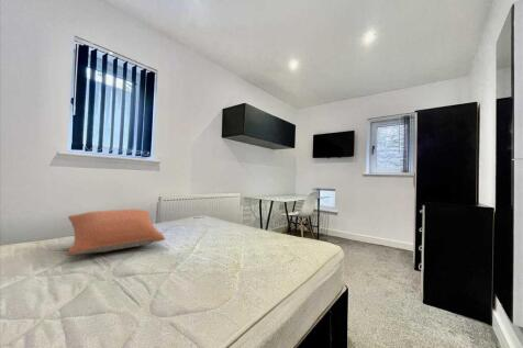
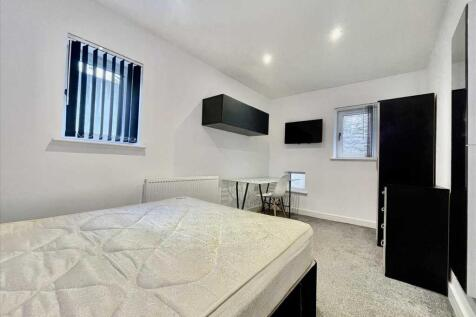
- pillow [65,209,166,256]
